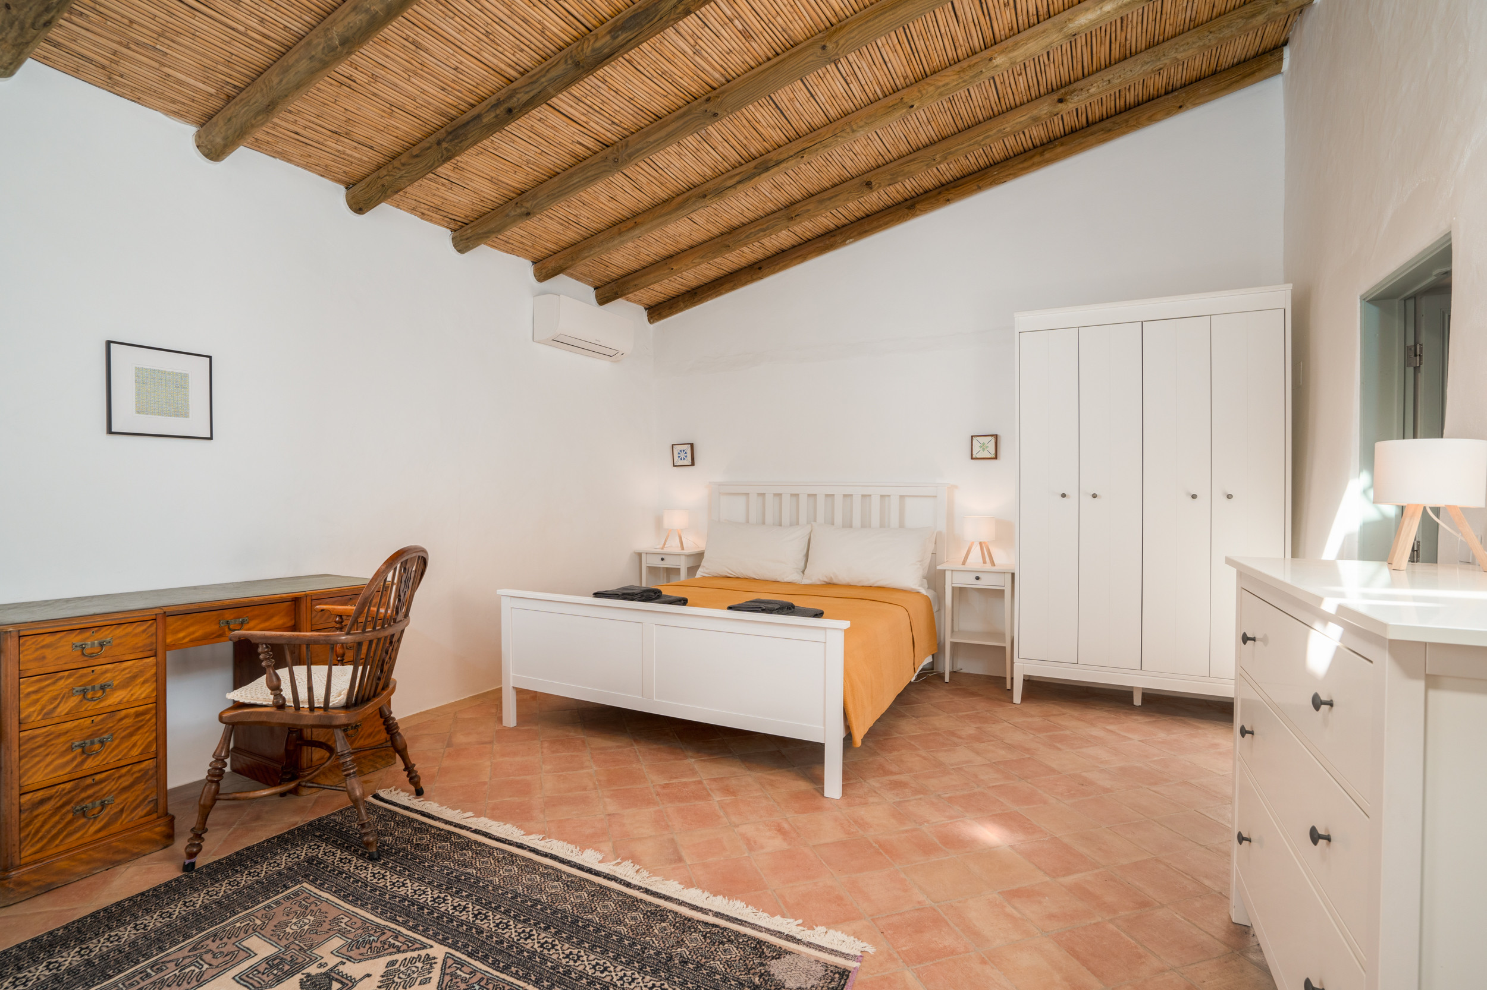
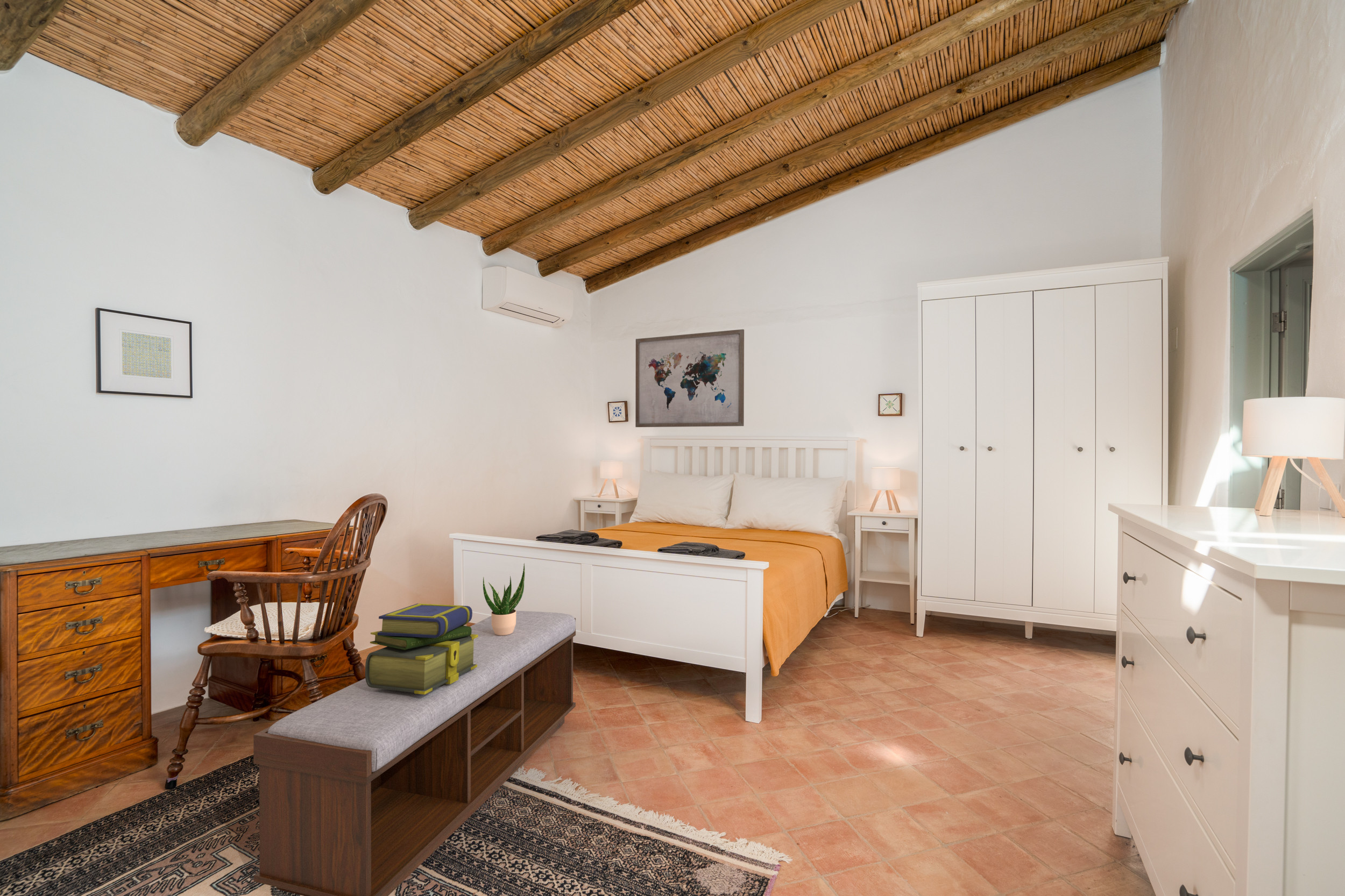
+ bench [253,610,576,896]
+ wall art [635,329,745,428]
+ potted plant [483,563,525,636]
+ stack of books [365,603,478,694]
